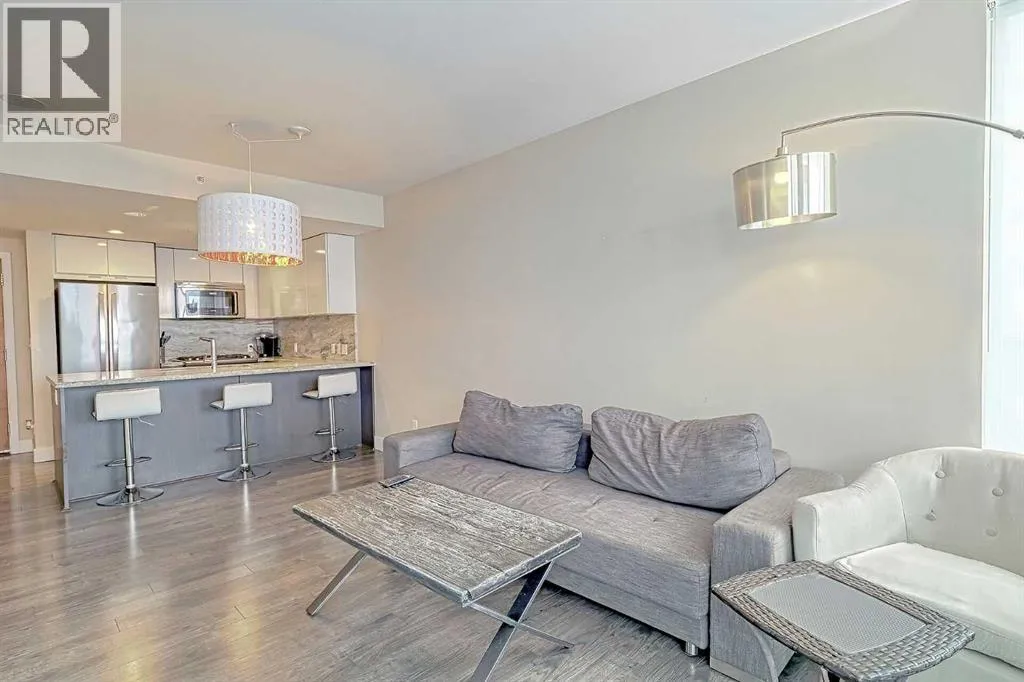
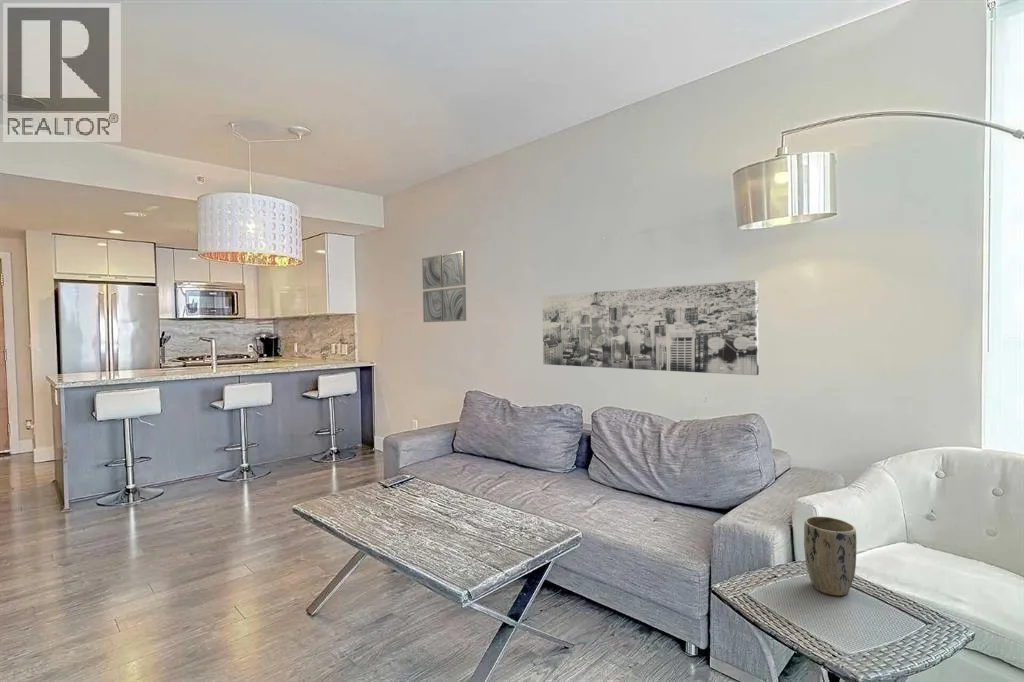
+ wall art [421,250,467,323]
+ wall art [541,279,760,376]
+ plant pot [803,515,858,597]
